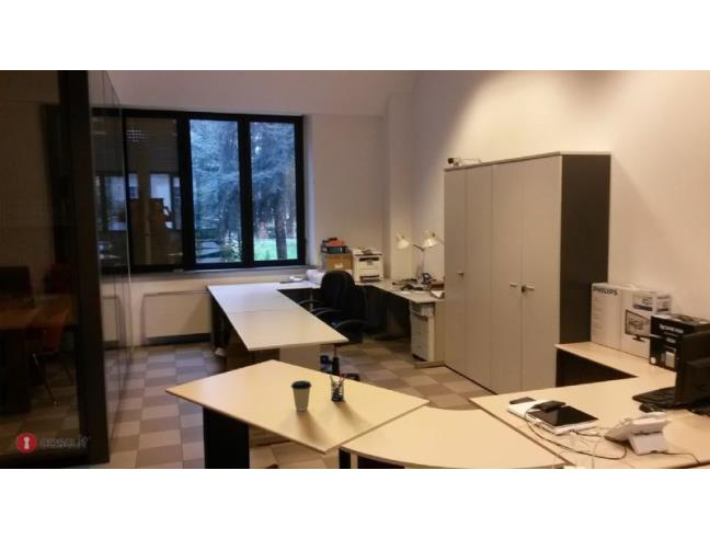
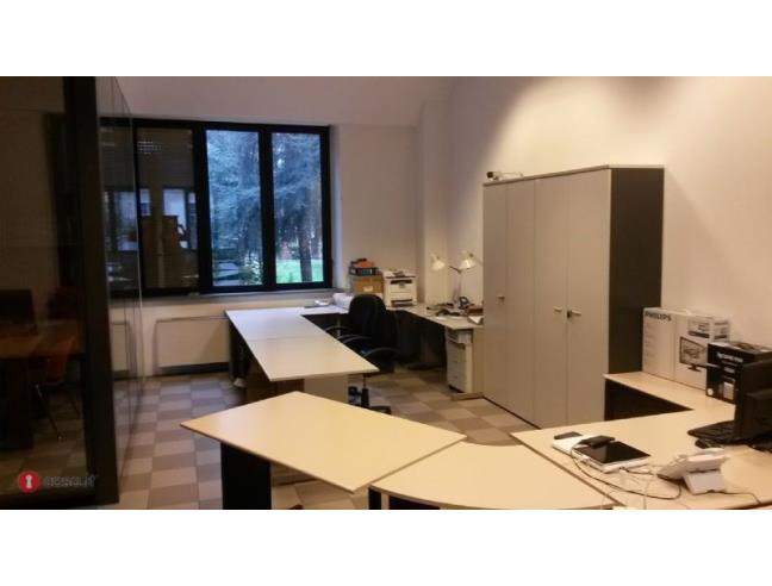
- coffee cup [290,379,313,412]
- pen holder [329,369,348,402]
